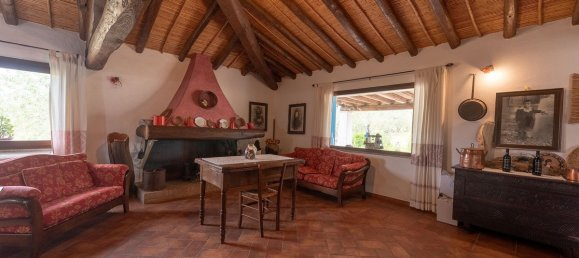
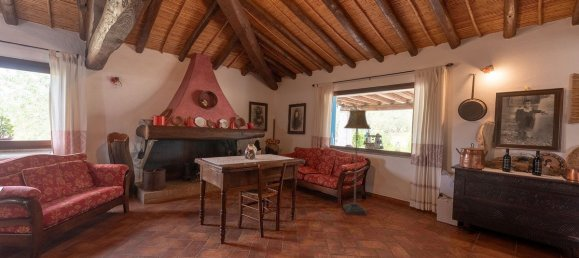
+ floor lamp [342,109,372,216]
